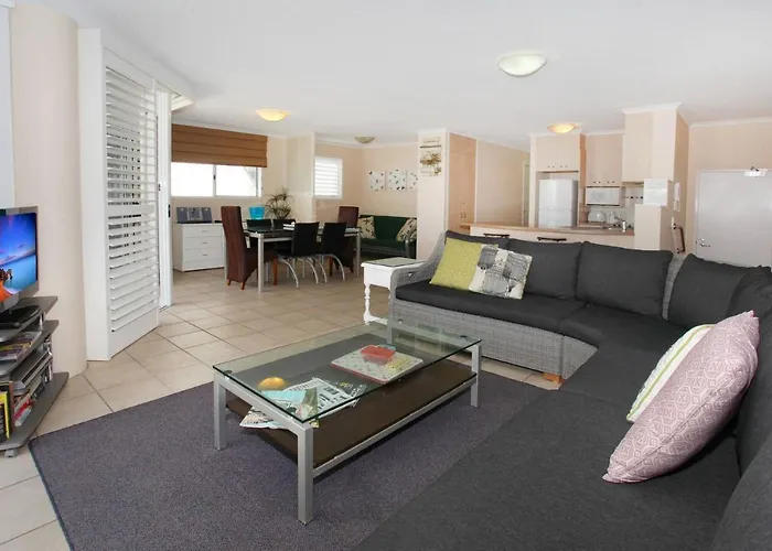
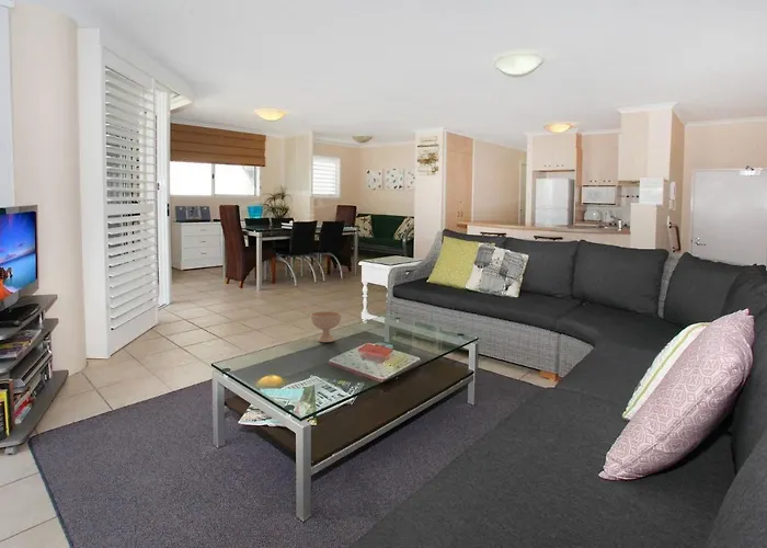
+ bowl [309,310,343,343]
